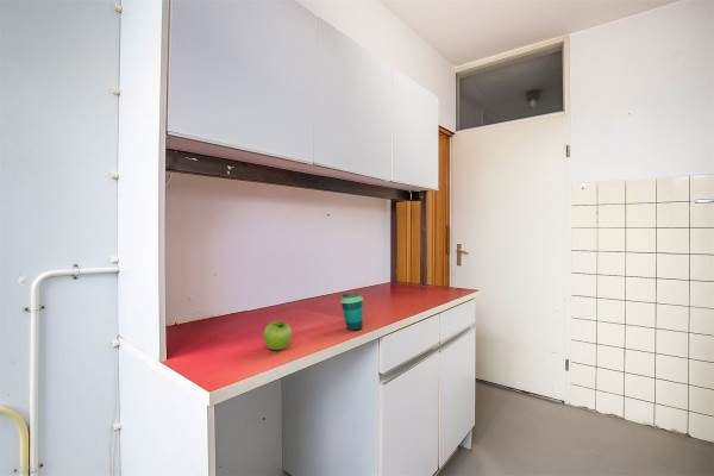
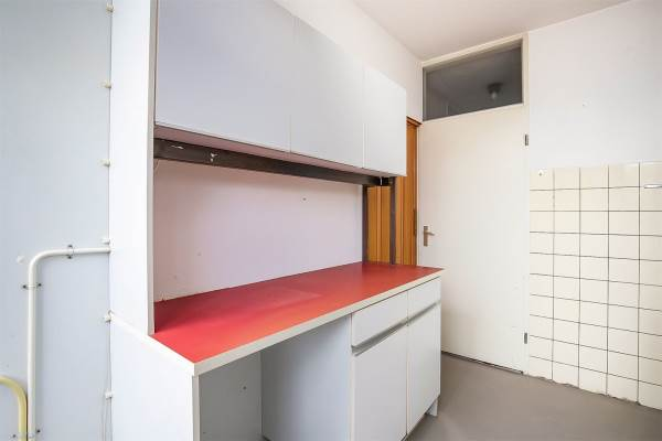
- cup [339,293,364,331]
- fruit [263,320,293,351]
